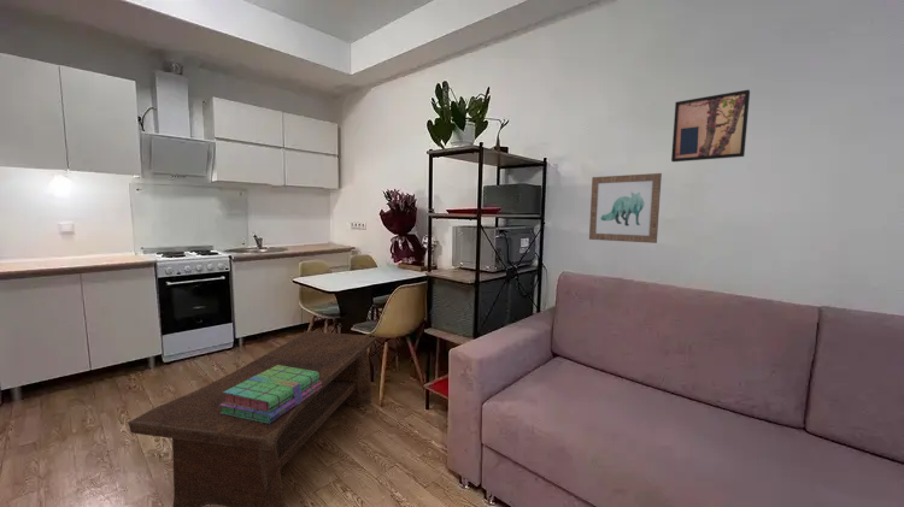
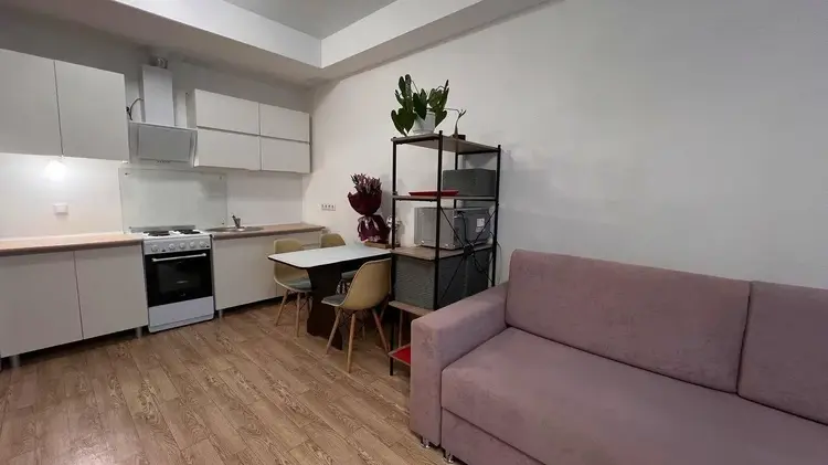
- stack of books [219,365,322,424]
- wall art [670,89,751,163]
- coffee table [128,330,377,507]
- wall art [588,172,663,244]
